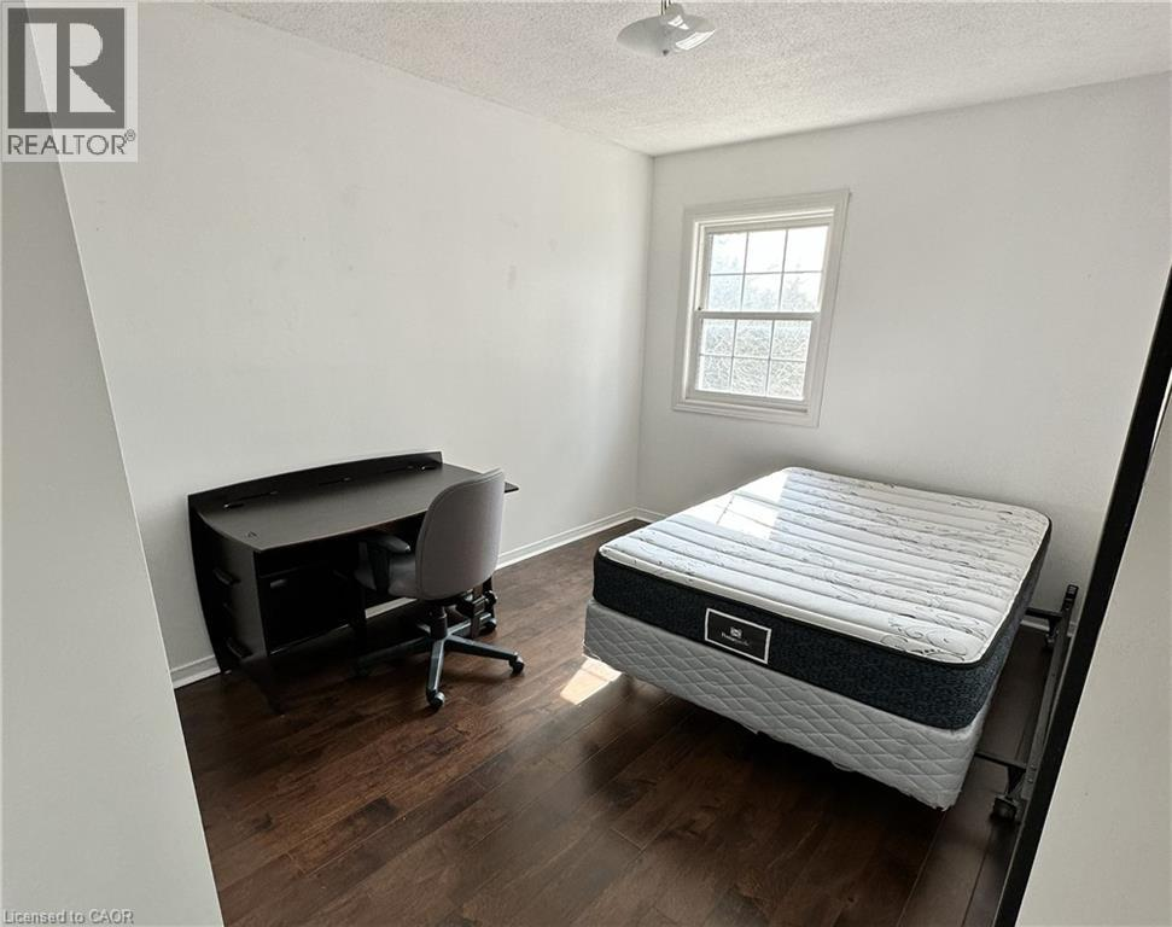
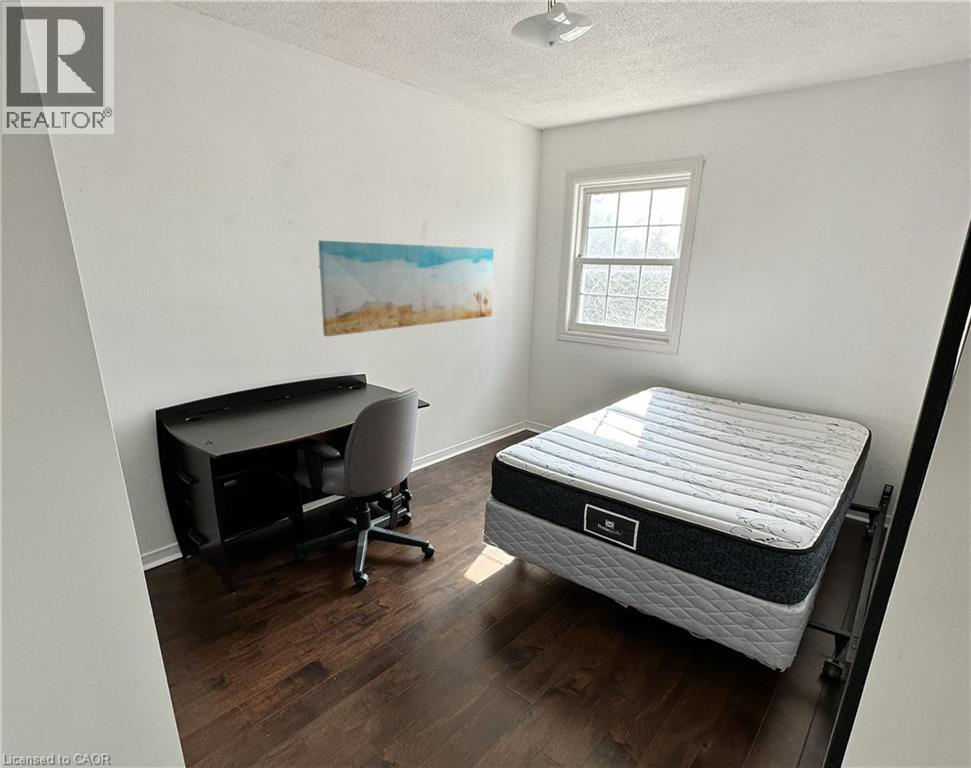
+ wall art [318,240,494,337]
